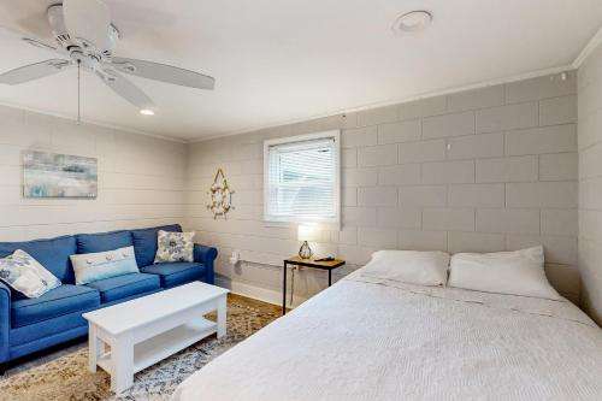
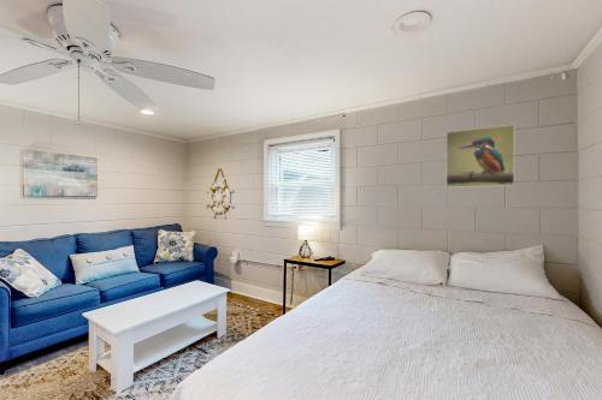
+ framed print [445,124,515,189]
